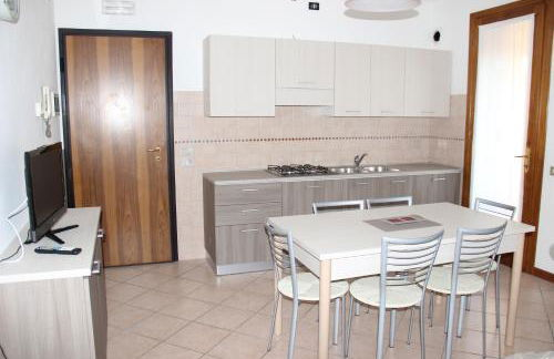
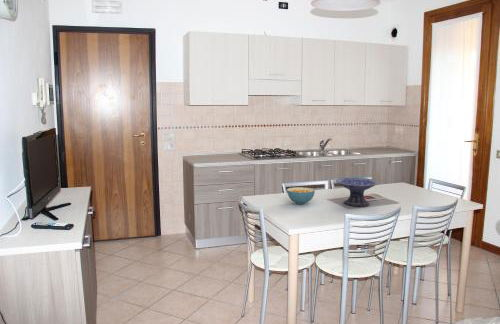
+ decorative bowl [335,176,380,207]
+ cereal bowl [286,186,316,205]
